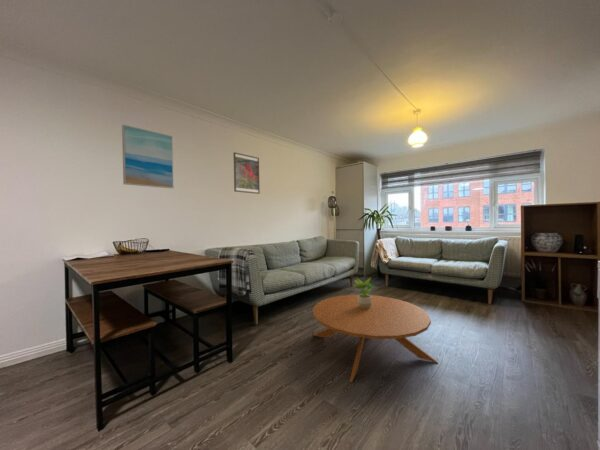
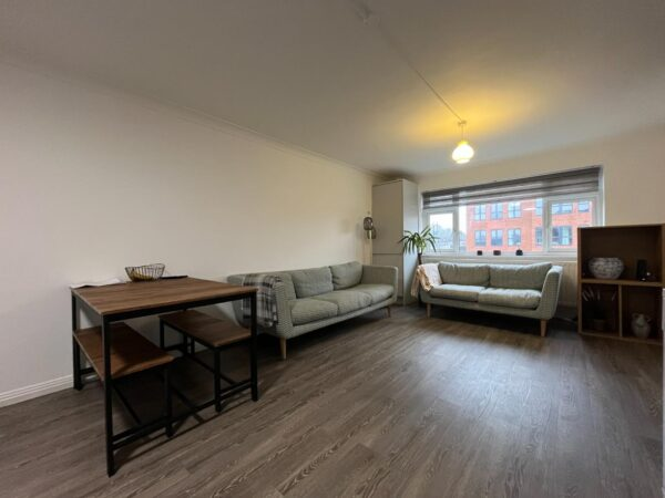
- coffee table [312,294,439,383]
- potted plant [351,276,376,309]
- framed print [233,151,261,195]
- wall art [121,124,175,189]
